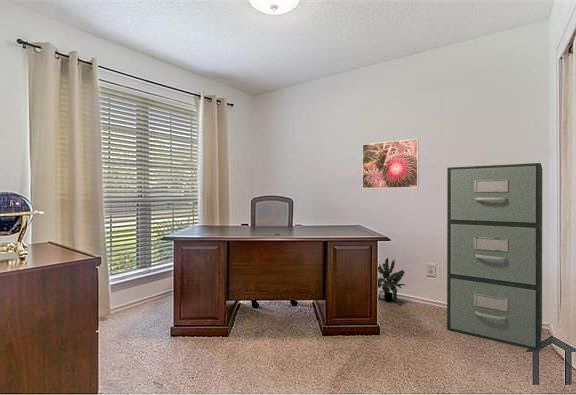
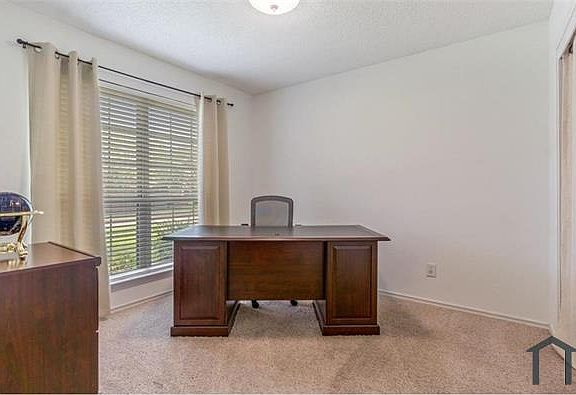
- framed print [361,138,420,190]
- filing cabinet [446,162,543,352]
- potted plant [377,257,407,303]
